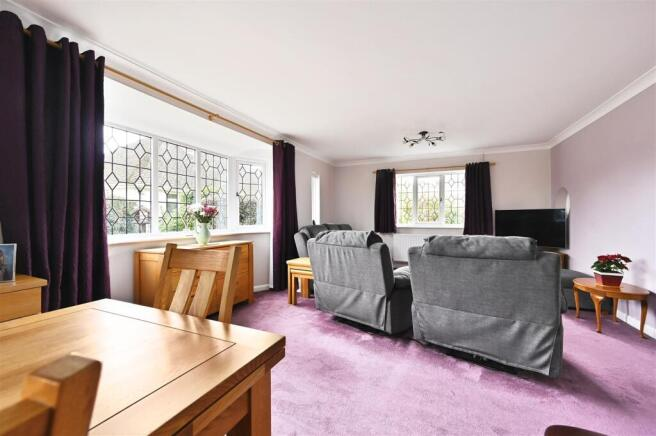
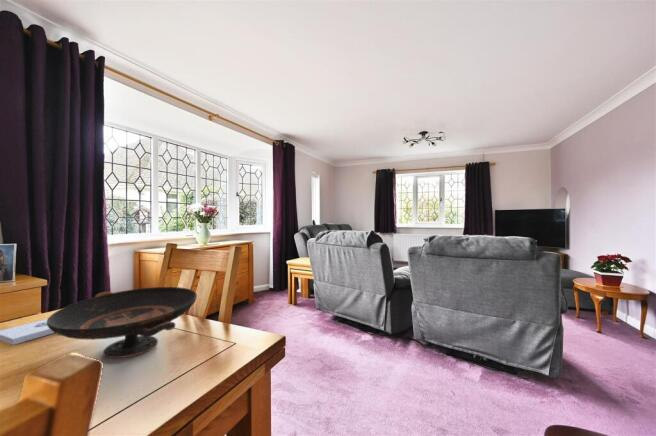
+ decorative bowl [47,286,198,359]
+ notepad [0,318,56,346]
